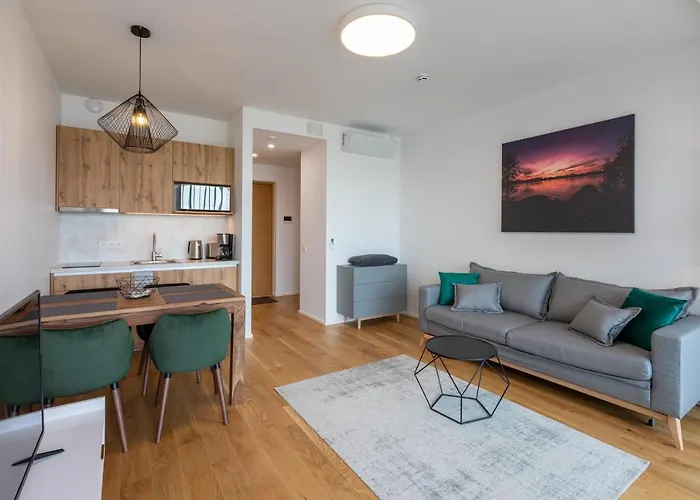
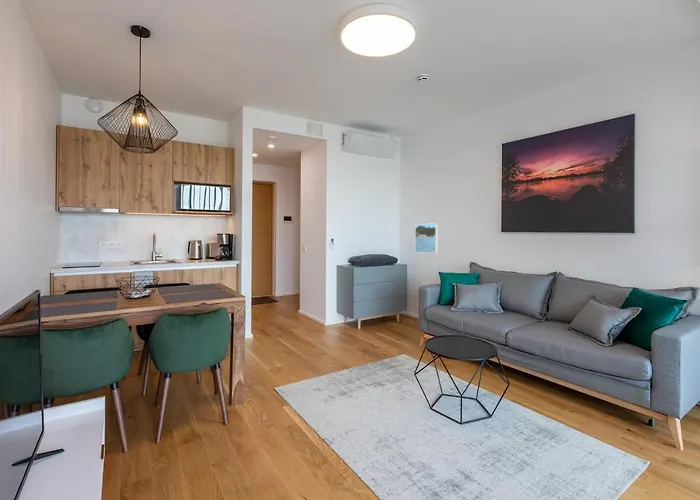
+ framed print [414,222,439,254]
